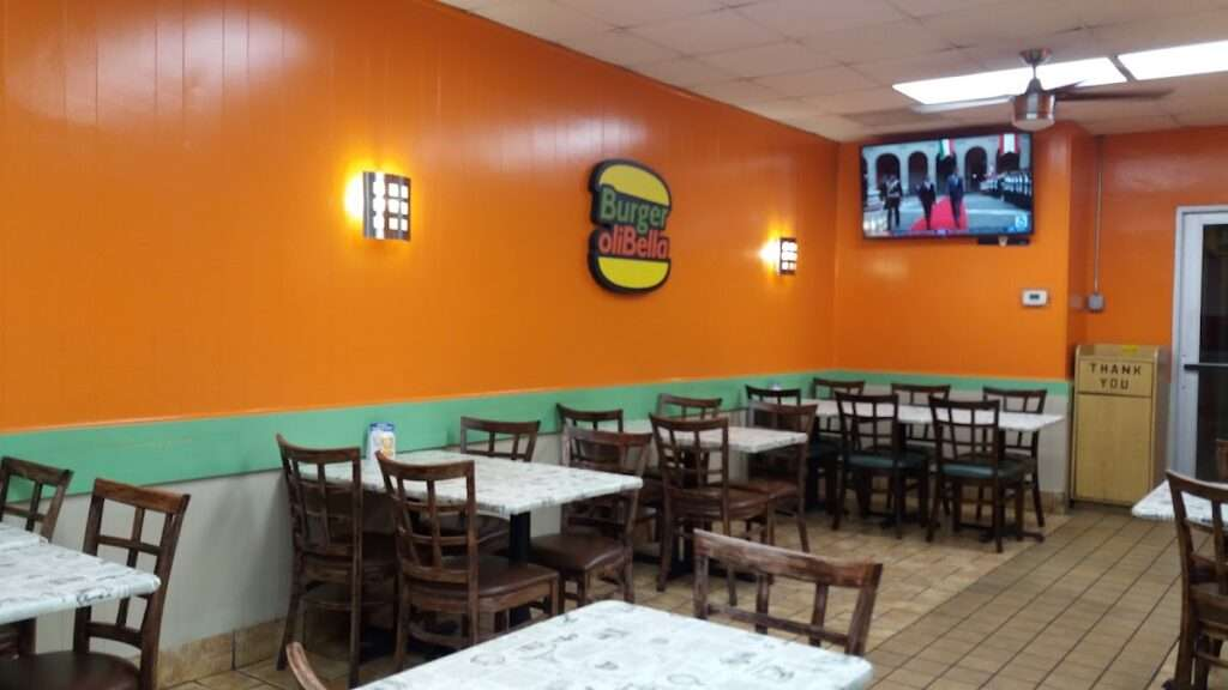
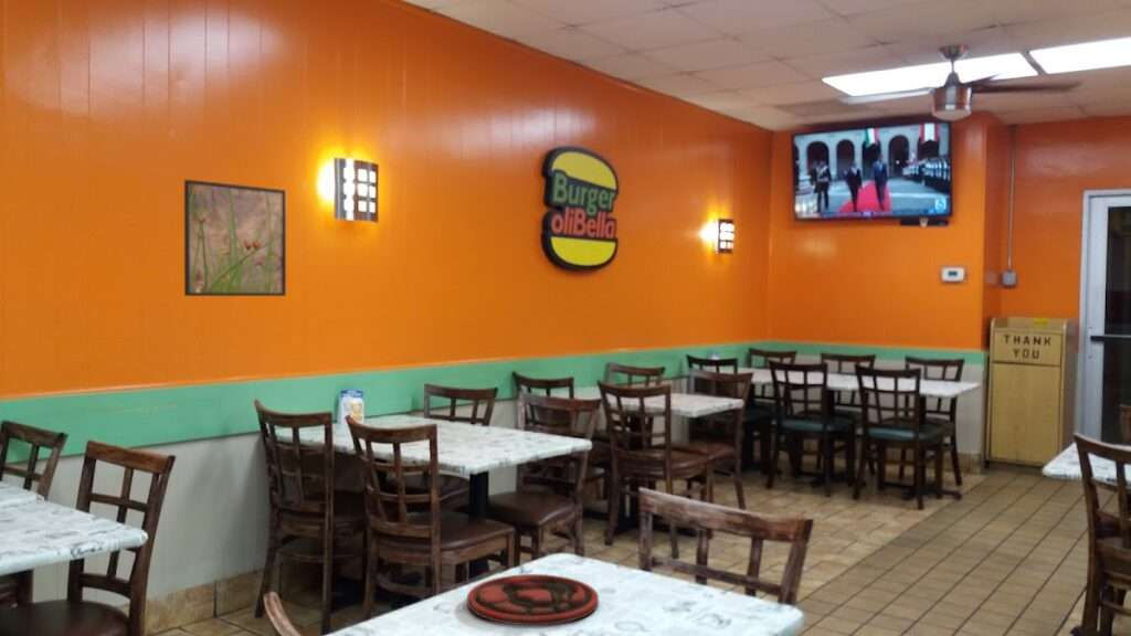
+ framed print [183,179,287,297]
+ plate [466,573,600,626]
